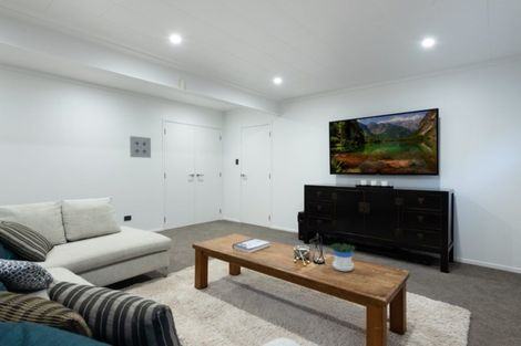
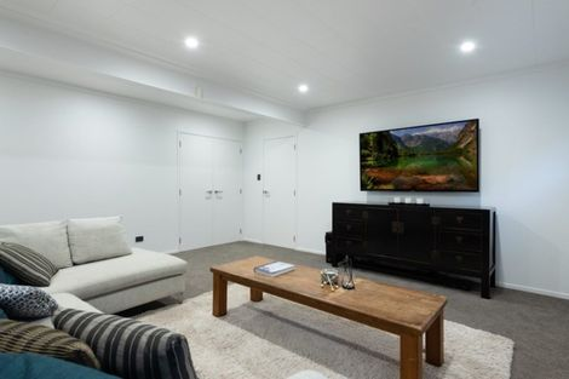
- wall art [129,135,152,159]
- flowerpot [330,242,357,272]
